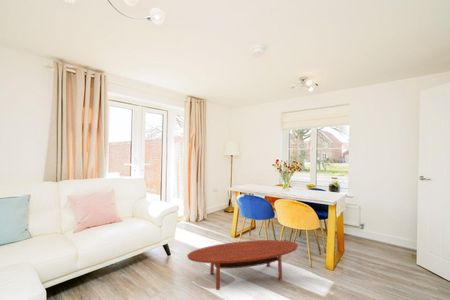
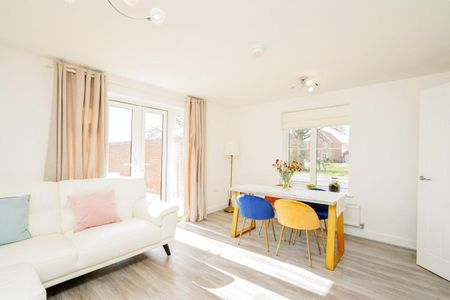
- coffee table [186,239,299,291]
